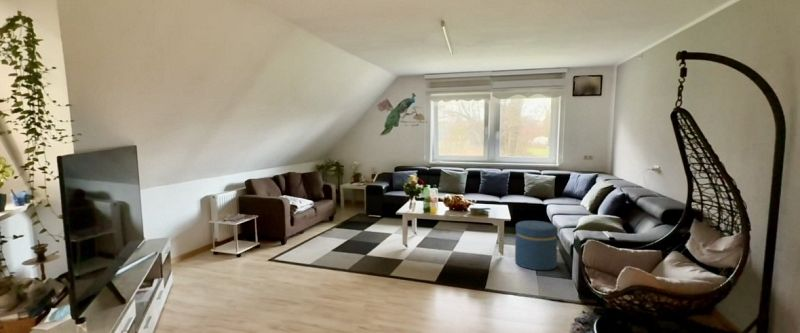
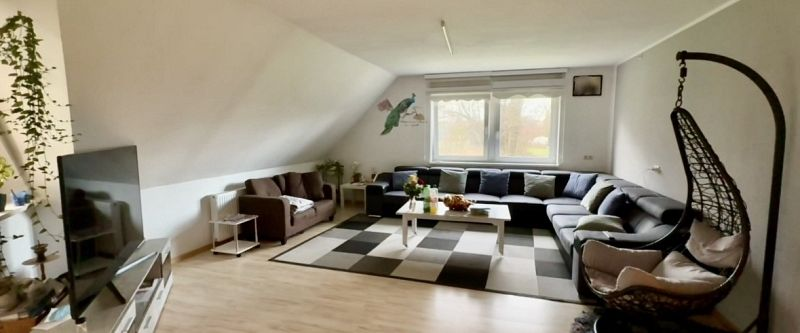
- ottoman [514,220,559,271]
